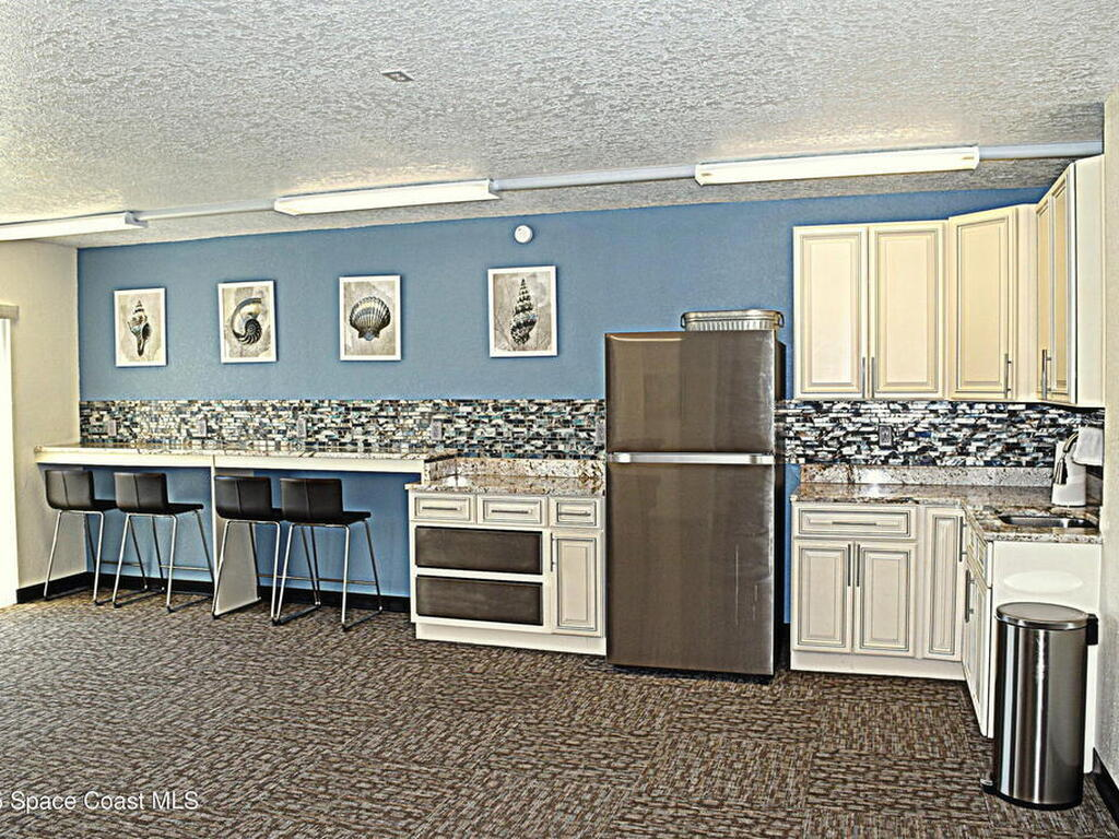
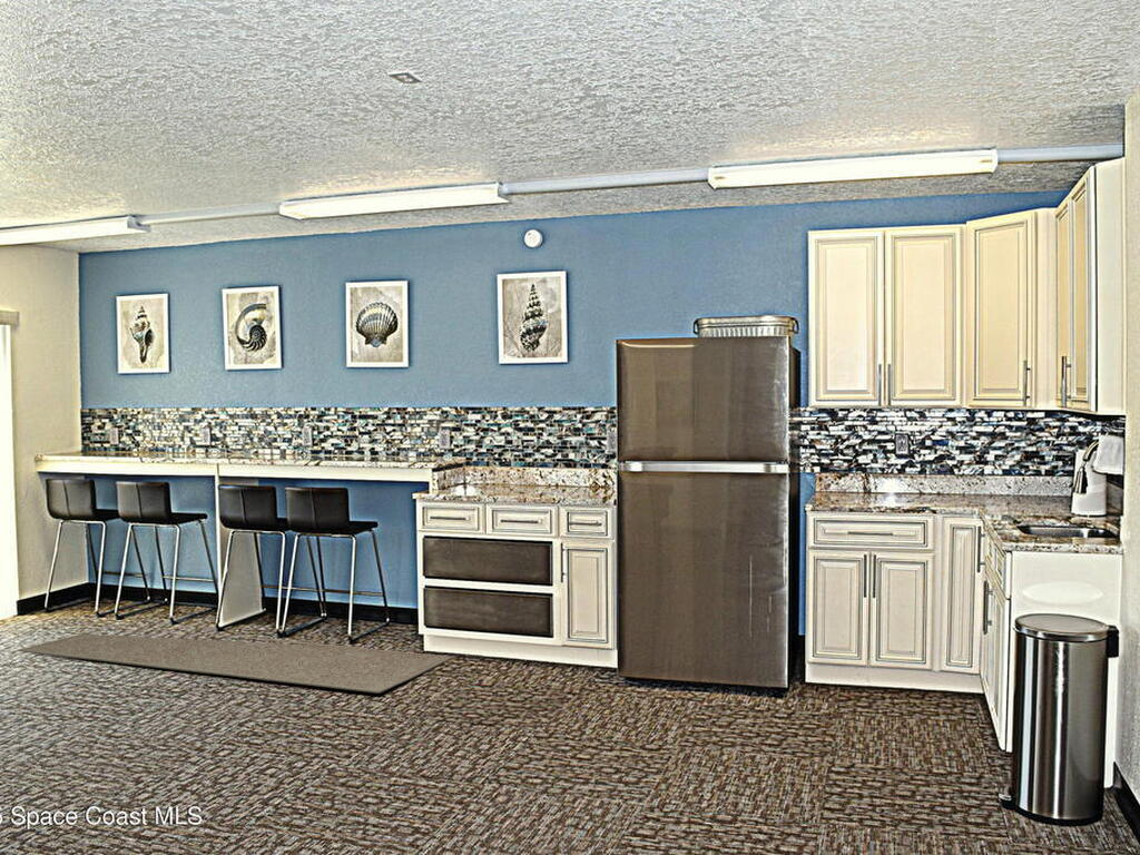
+ rug [18,628,453,695]
